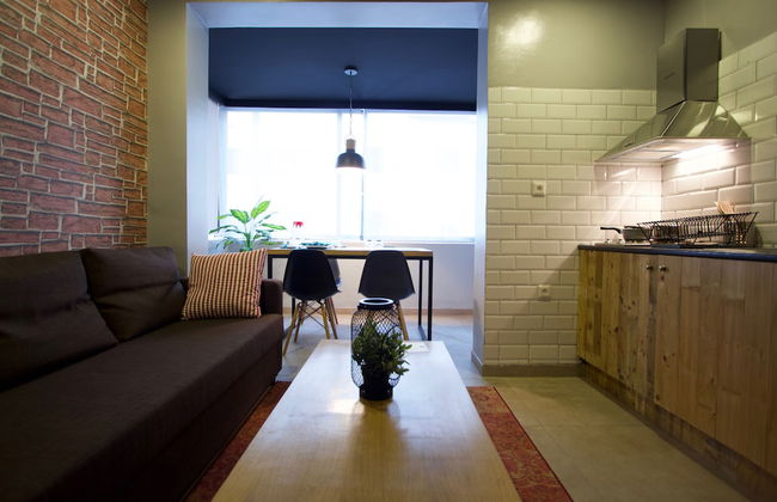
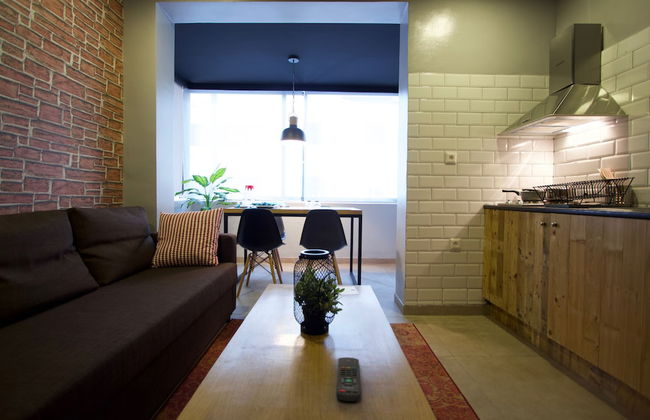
+ remote control [335,356,362,402]
